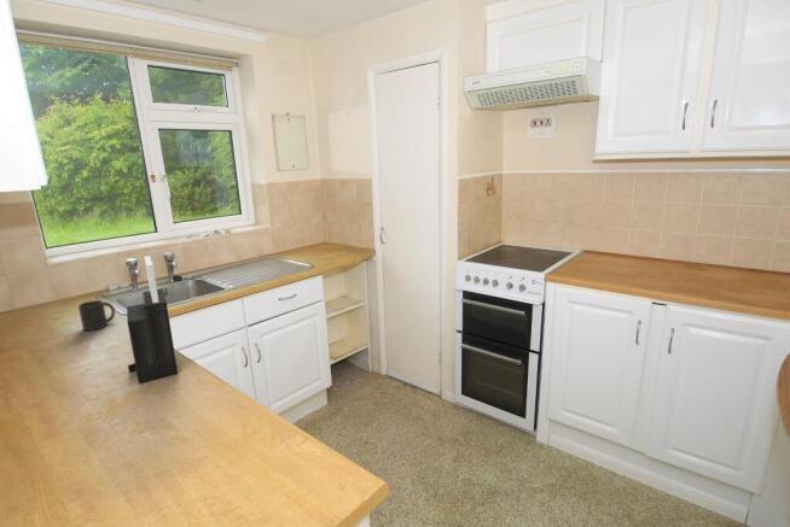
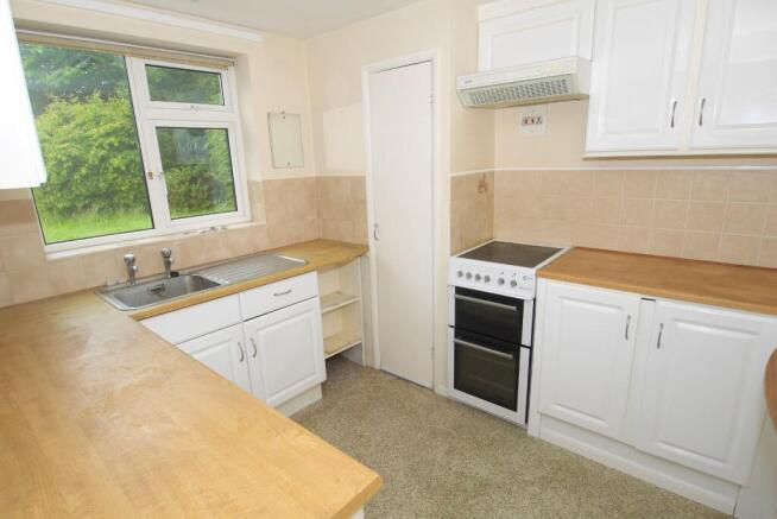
- mug [77,299,116,332]
- knife block [126,254,179,385]
